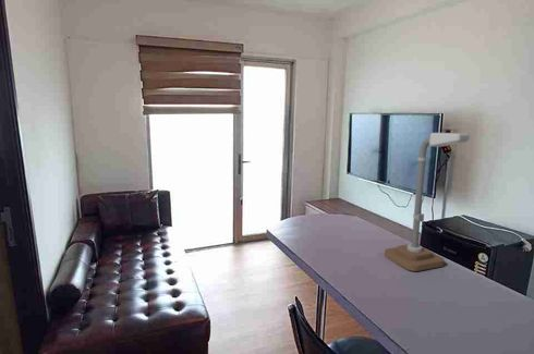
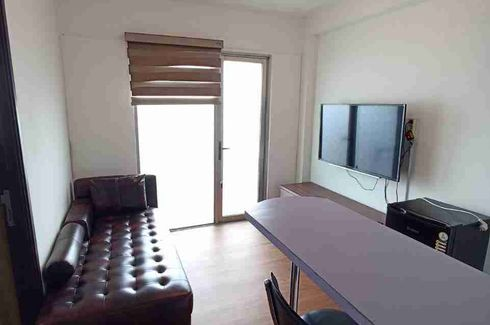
- desk lamp [384,132,471,272]
